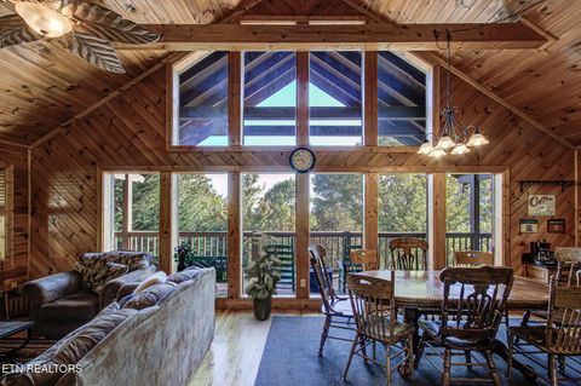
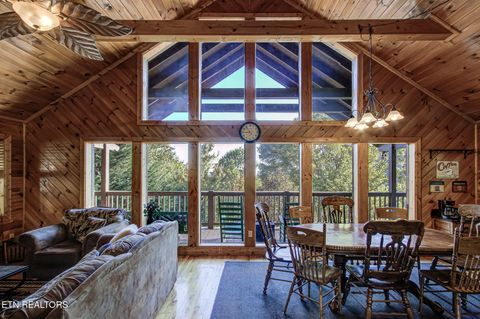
- indoor plant [240,231,284,321]
